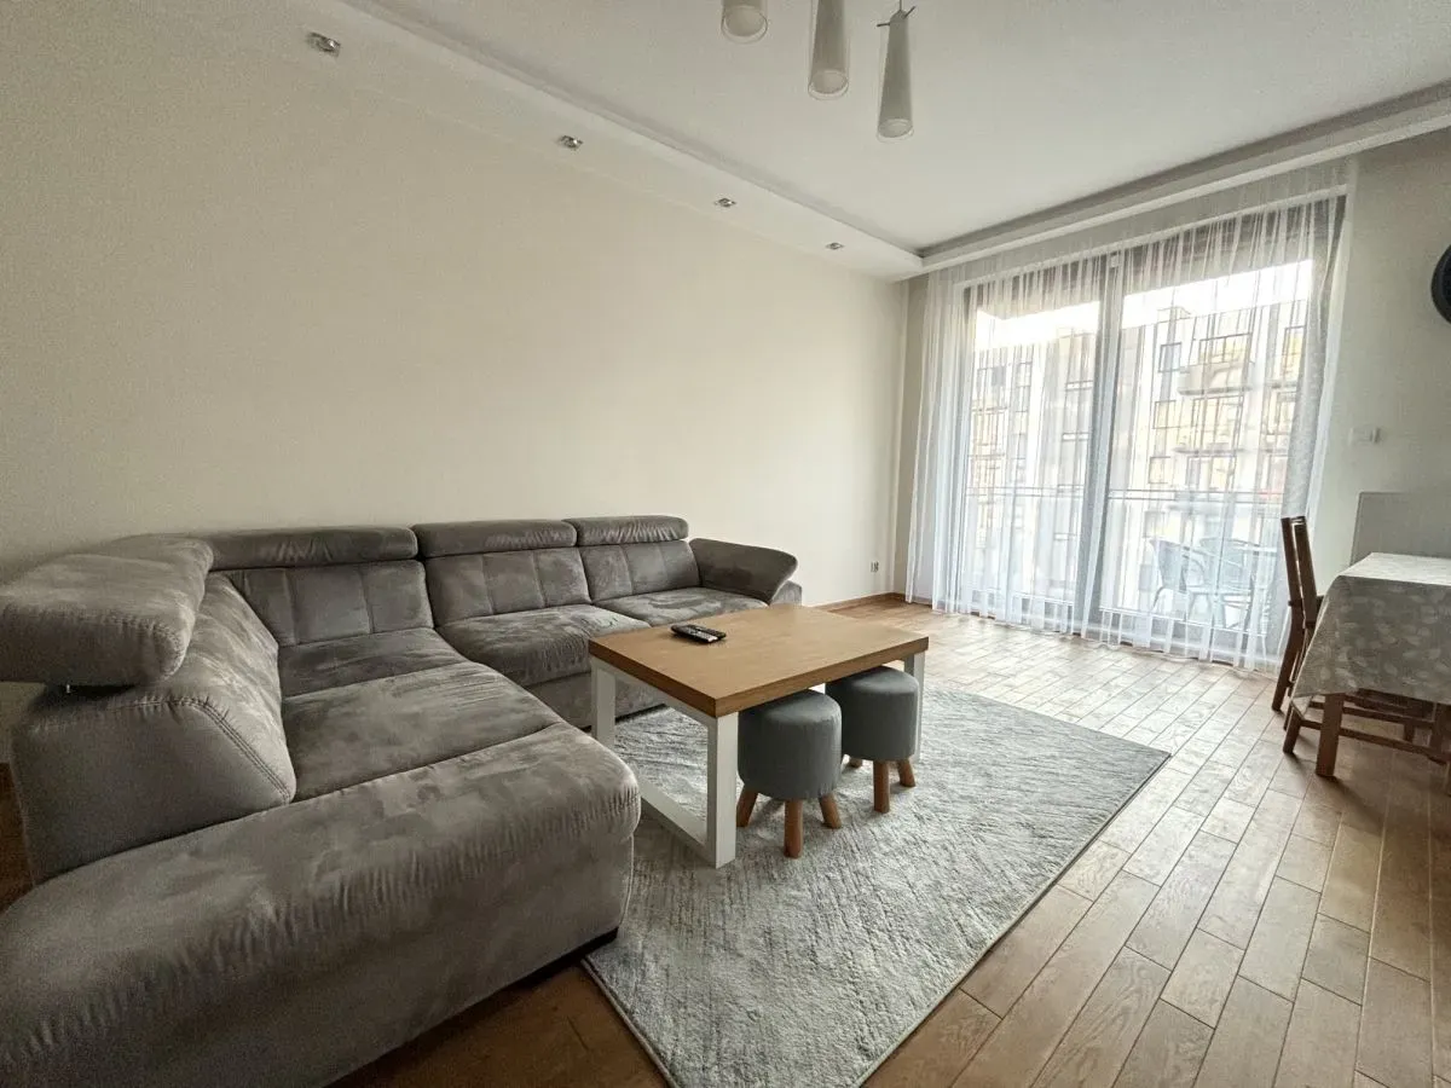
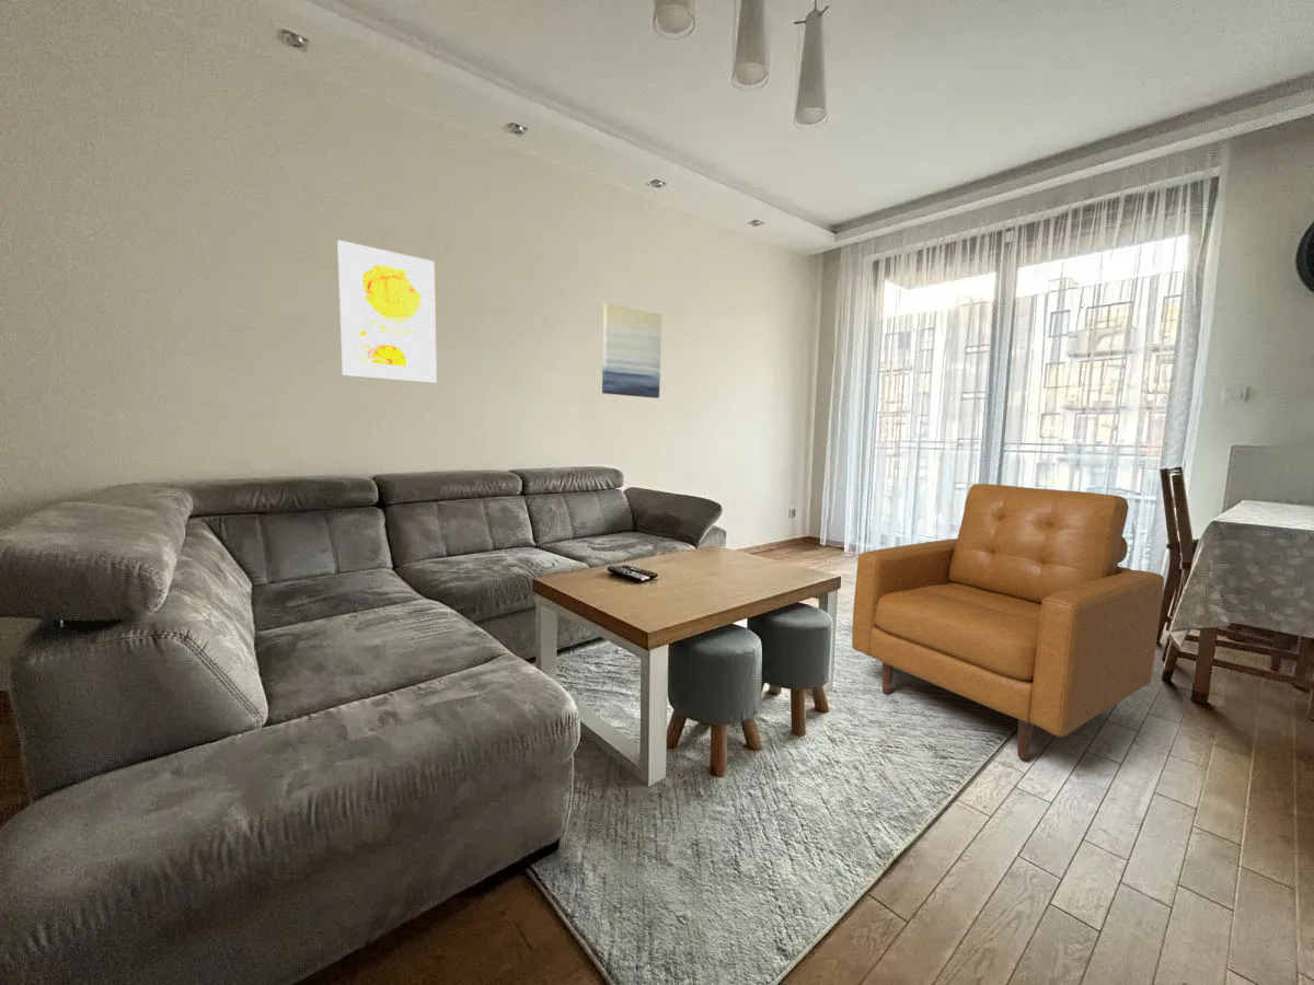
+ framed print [336,239,438,384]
+ chair [851,483,1165,761]
+ wall art [601,302,662,399]
